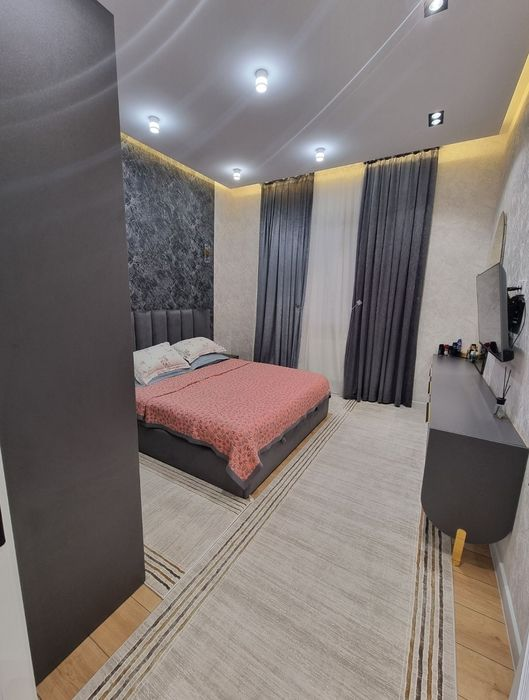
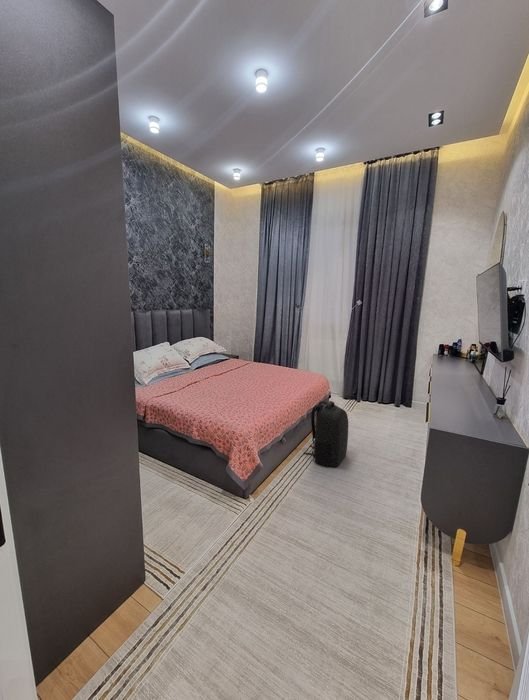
+ backpack [303,400,349,468]
